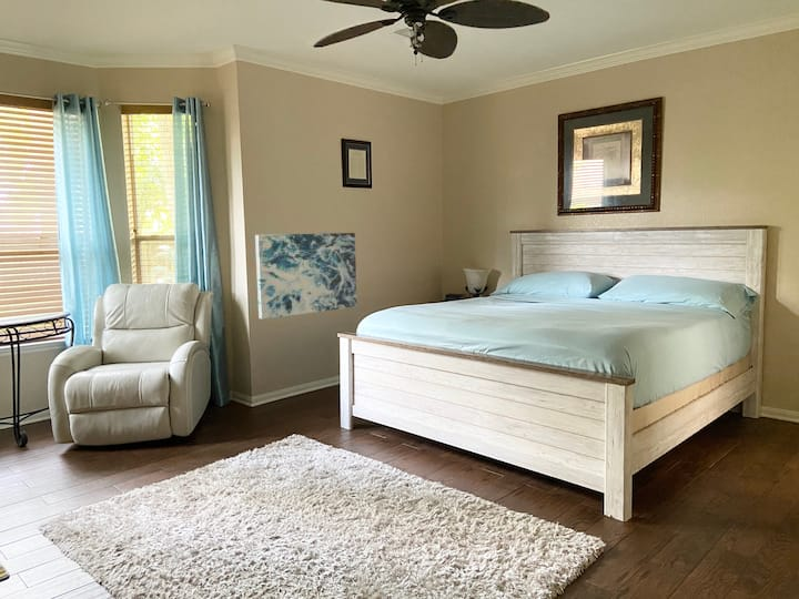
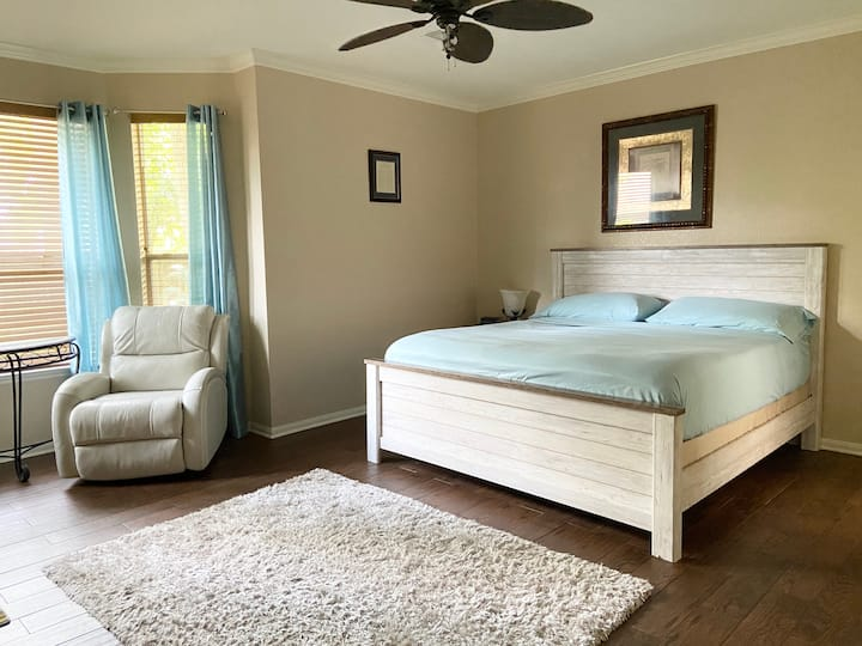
- wall art [254,232,357,321]
